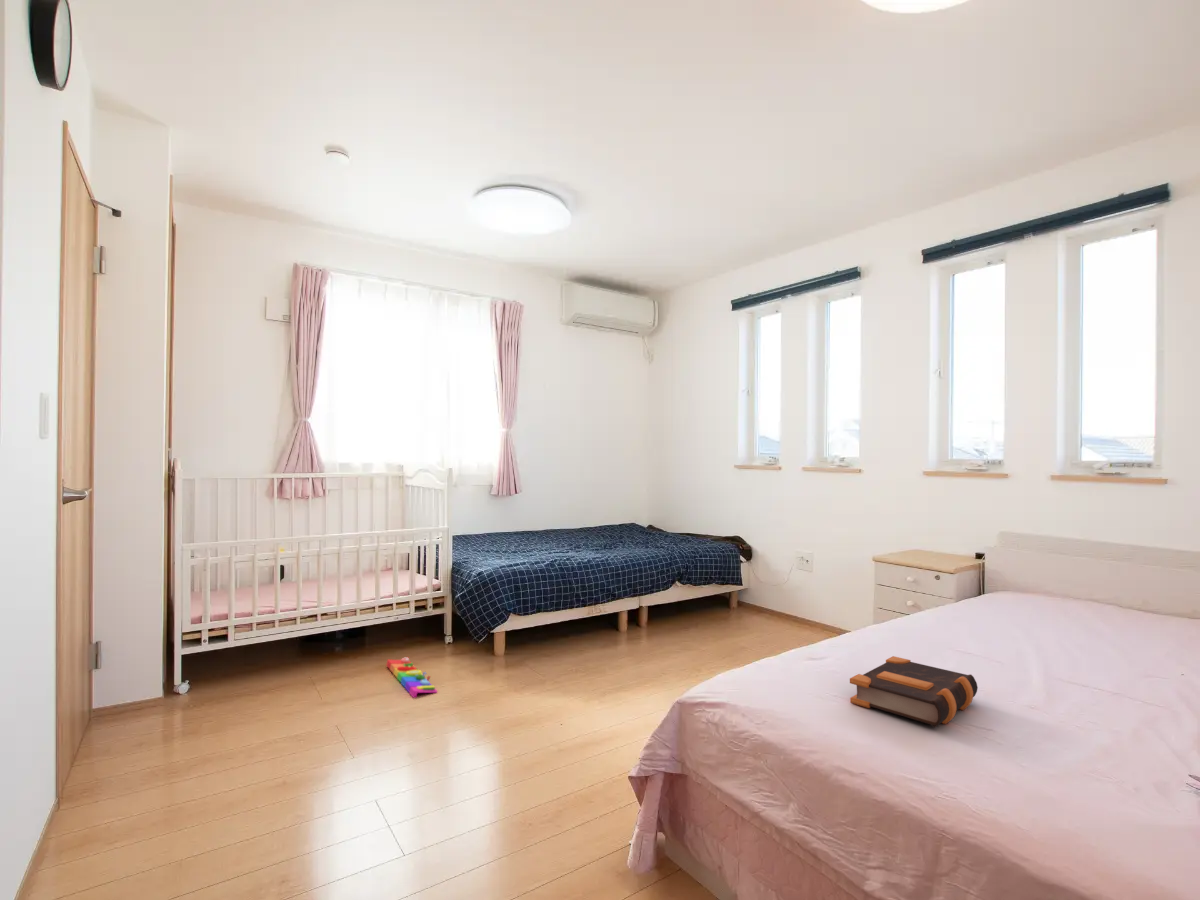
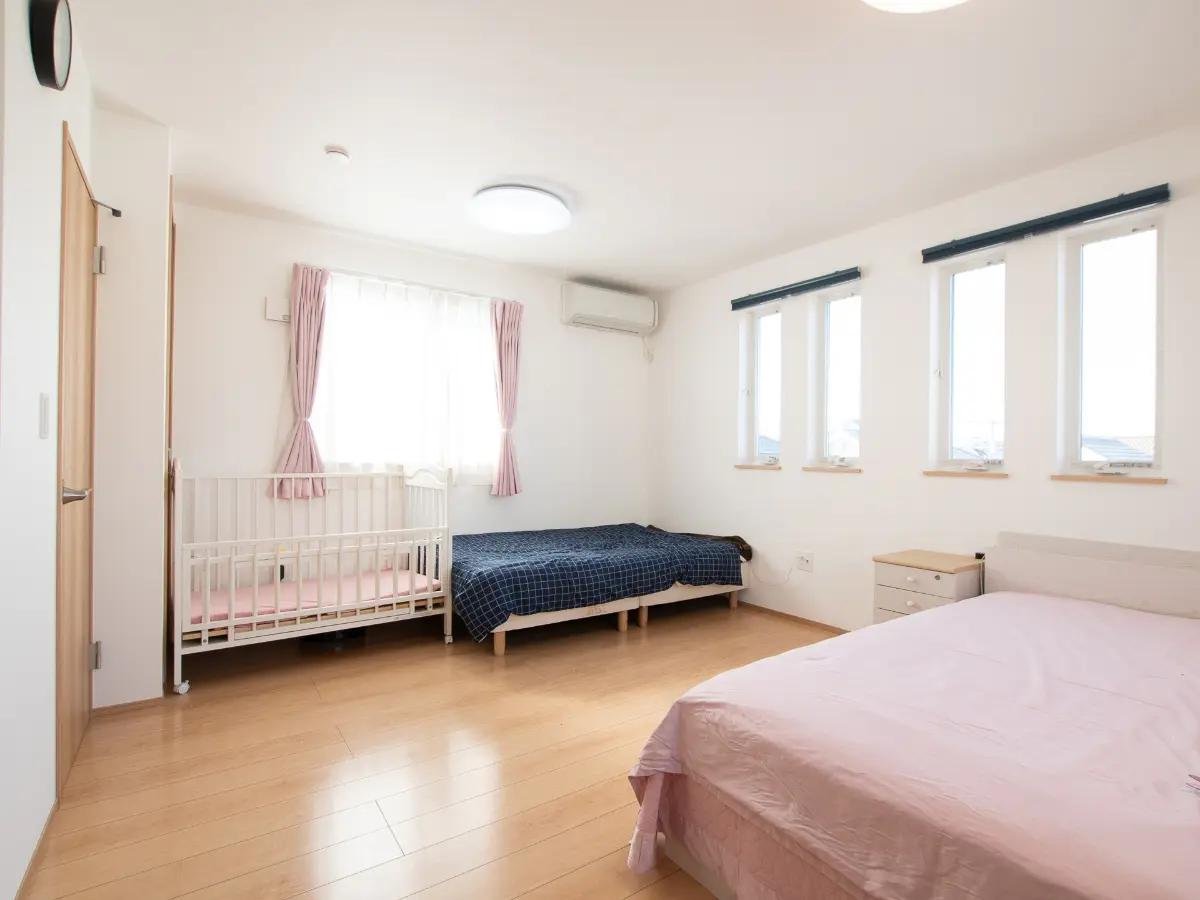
- bible [849,655,979,728]
- knob puzzle [385,656,438,699]
